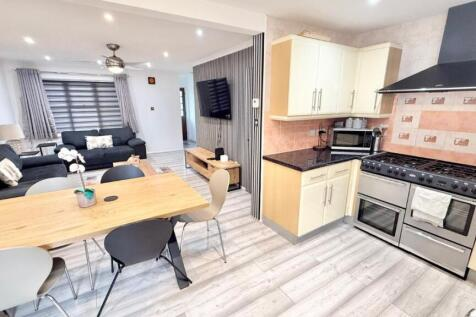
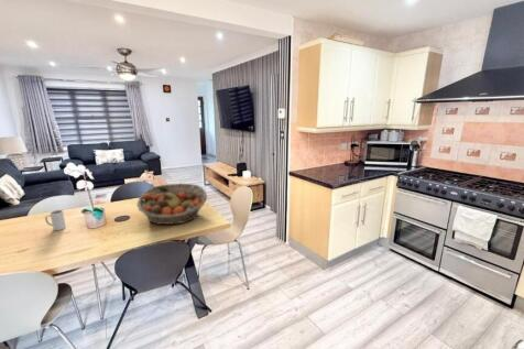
+ mug [44,209,67,231]
+ fruit basket [135,183,208,226]
